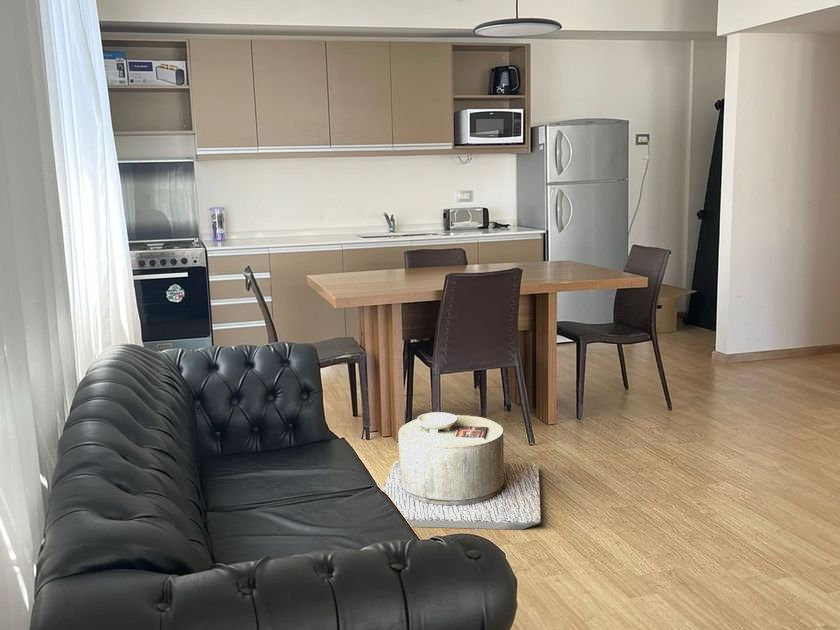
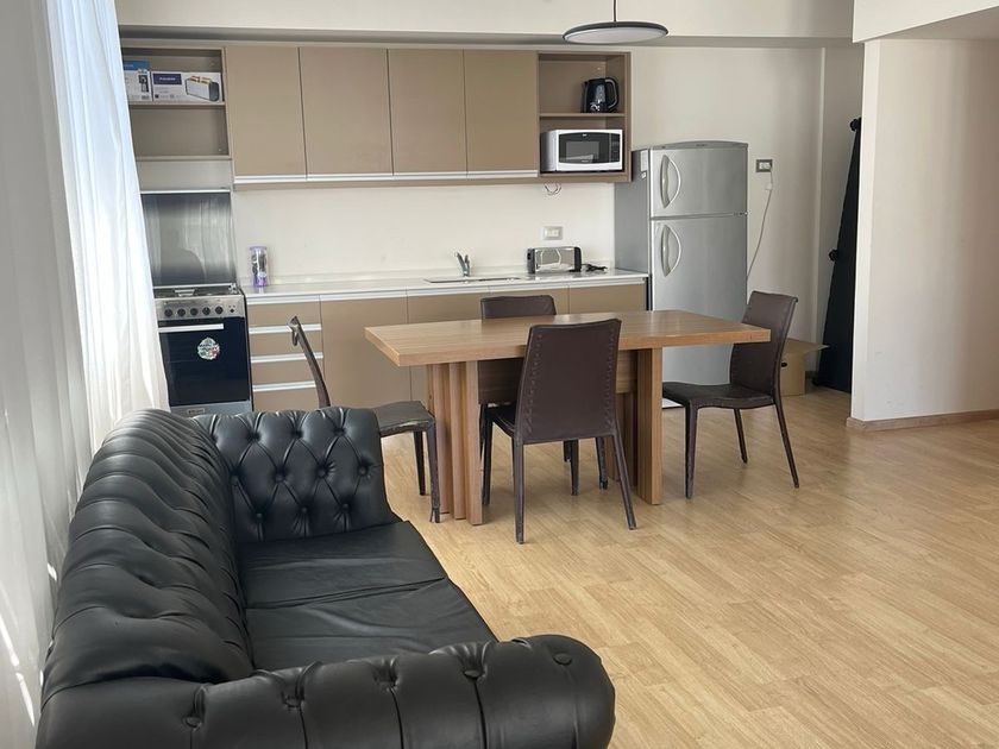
- side table [381,411,541,531]
